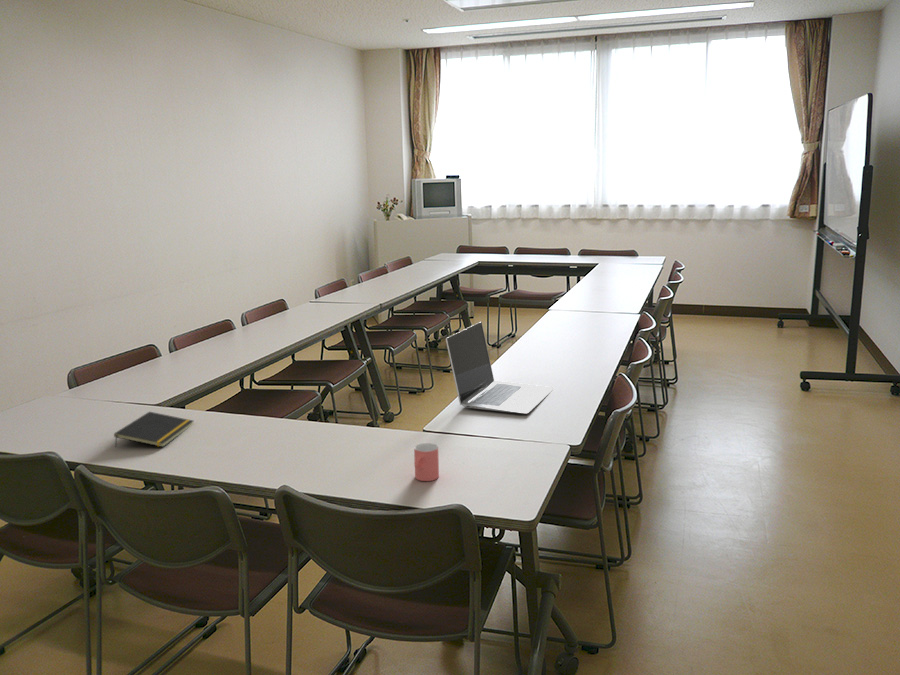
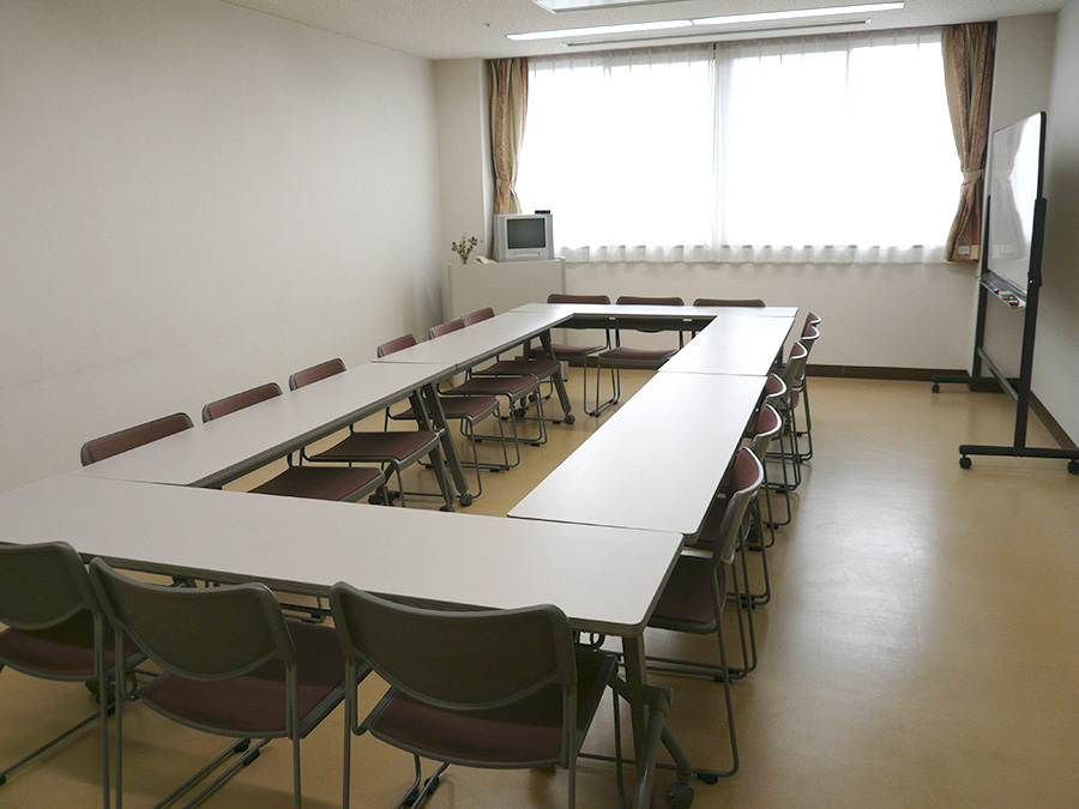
- cup [413,442,440,482]
- laptop [445,321,555,415]
- notepad [113,411,194,448]
